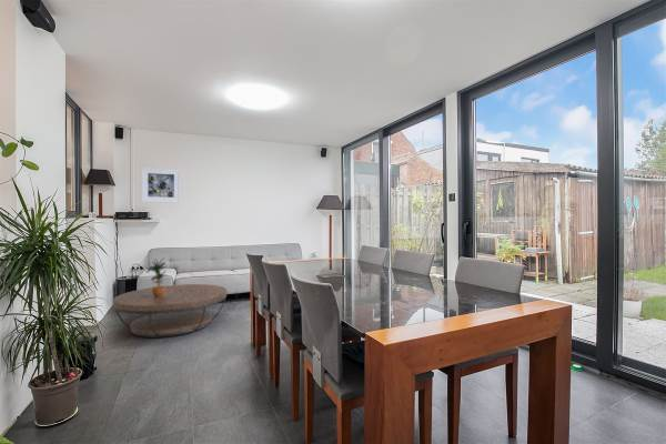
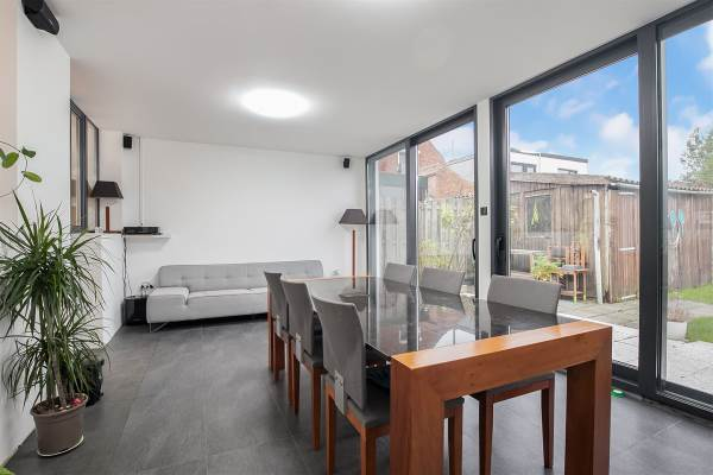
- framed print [141,167,181,204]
- potted plant [145,258,168,297]
- coffee table [112,283,228,339]
